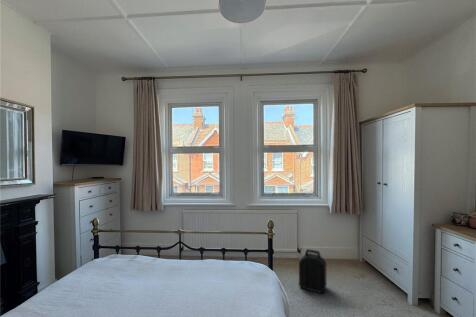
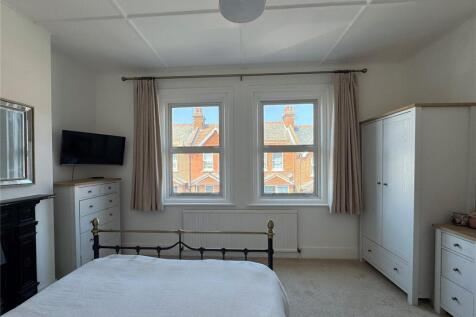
- backpack [298,248,327,295]
